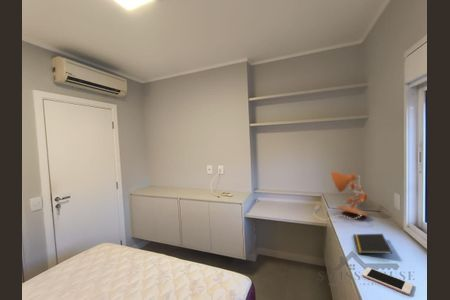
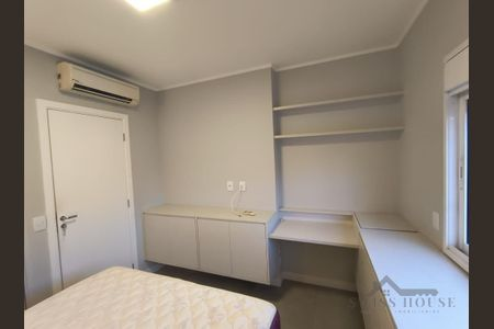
- cell phone [361,266,414,296]
- notepad [352,233,393,254]
- desk lamp [313,171,369,221]
